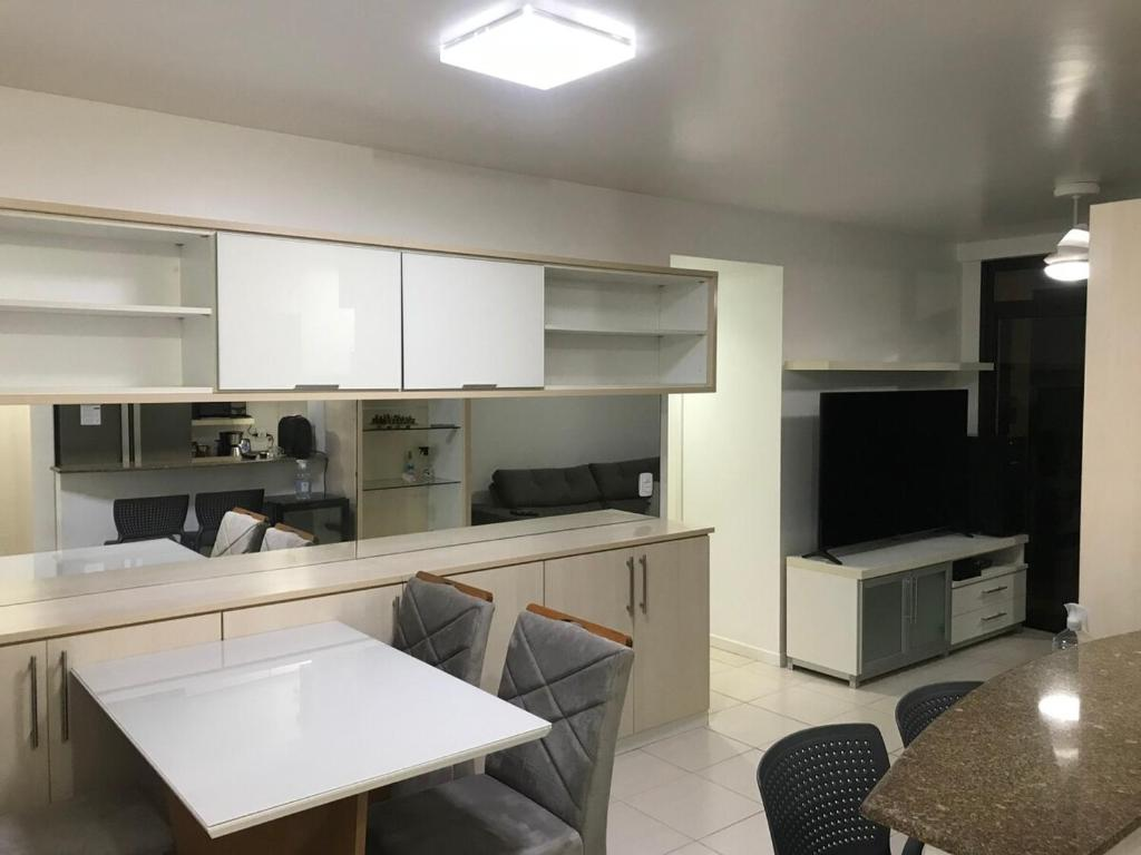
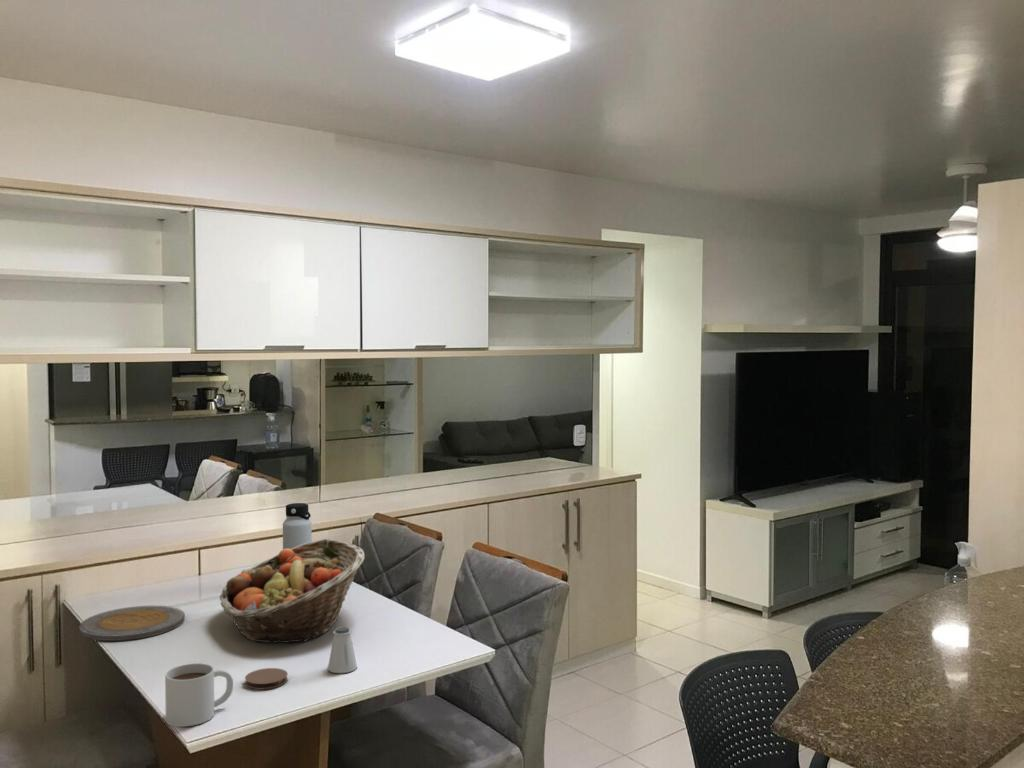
+ plate [79,604,186,642]
+ fruit basket [219,538,366,644]
+ coaster [244,667,289,690]
+ mug [164,662,234,728]
+ water bottle [282,502,313,550]
+ saltshaker [327,625,358,674]
